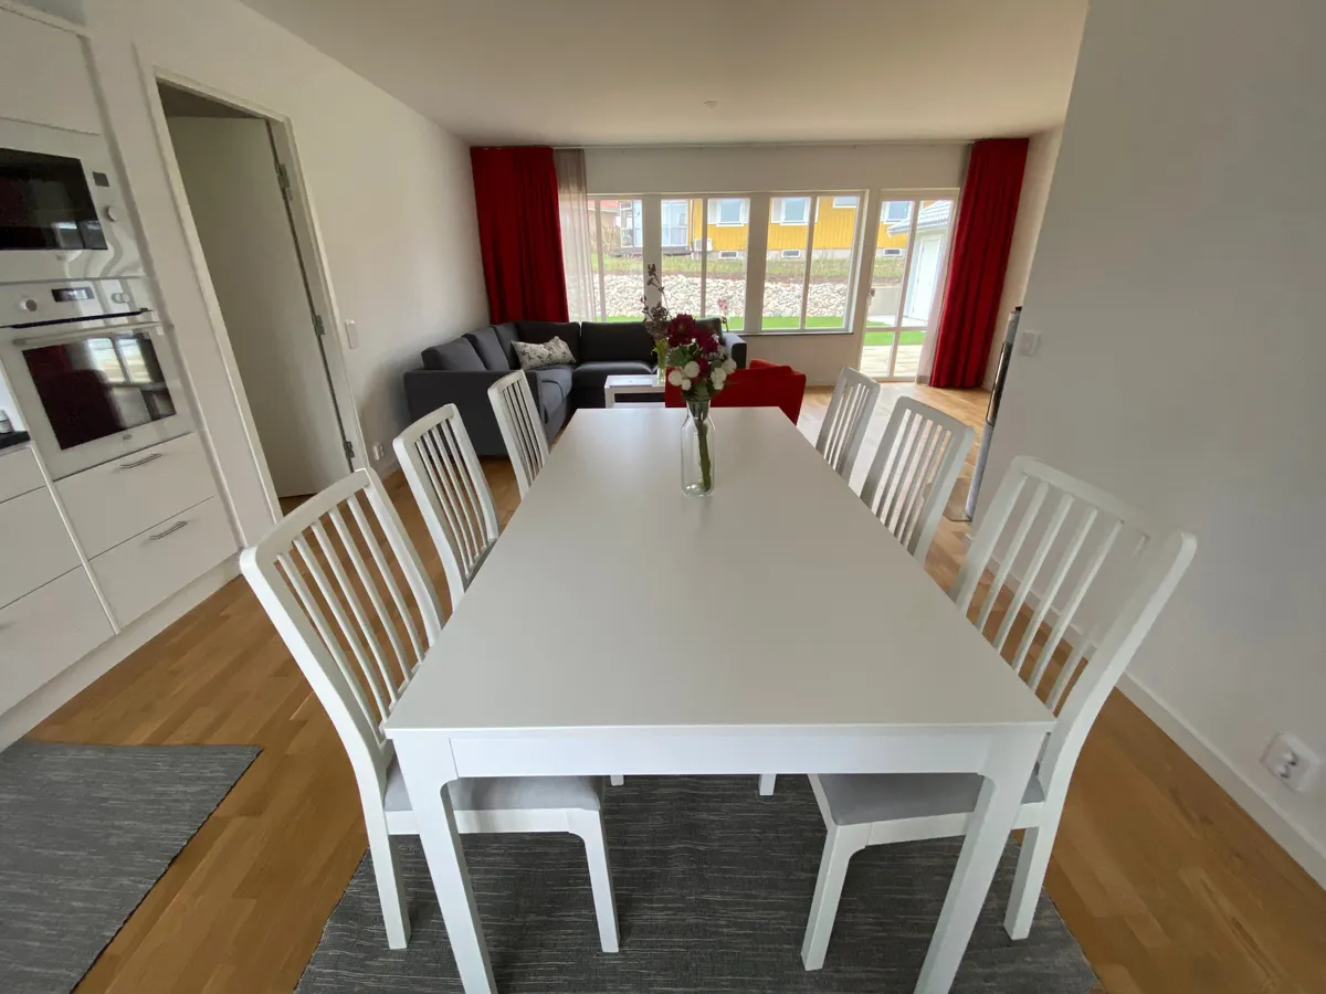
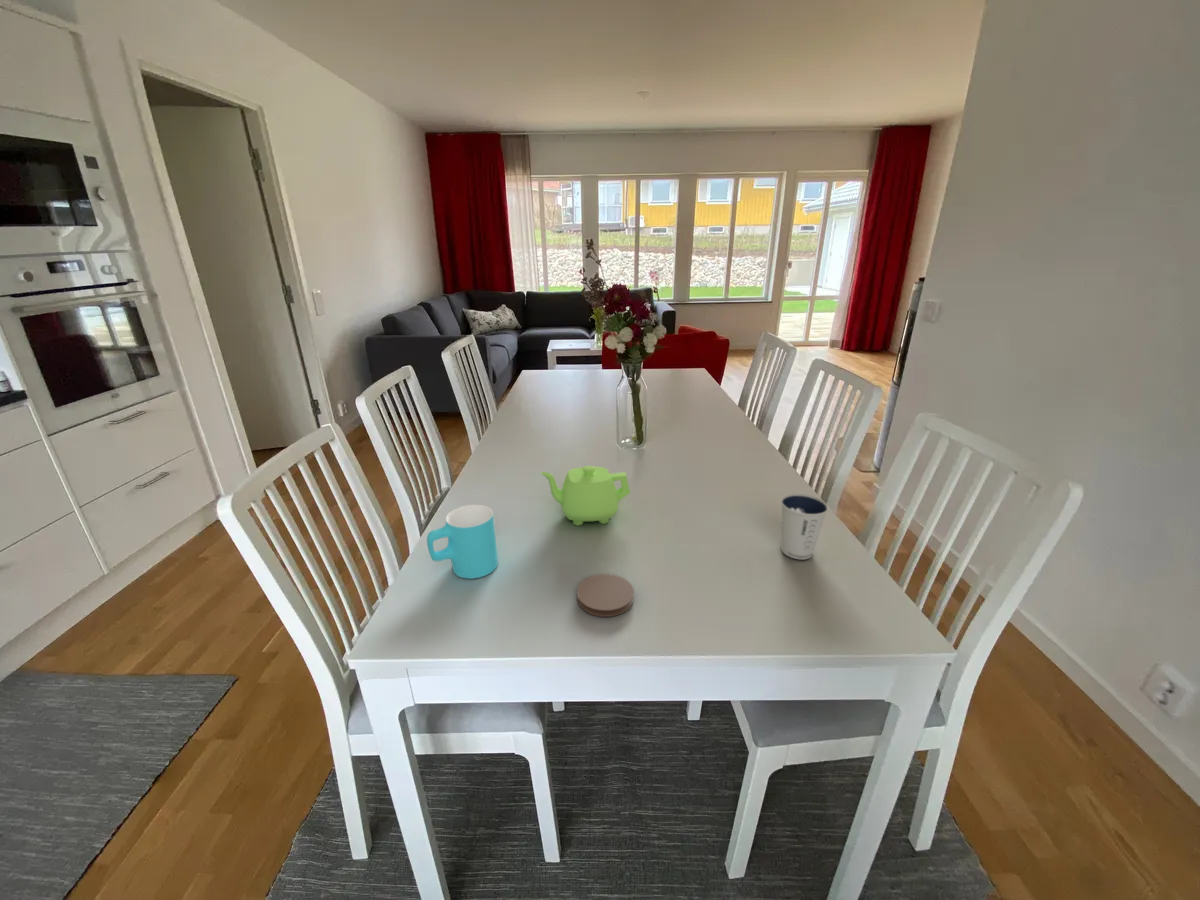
+ teapot [539,465,631,527]
+ cup [426,504,499,580]
+ dixie cup [780,493,829,560]
+ coaster [576,573,635,618]
